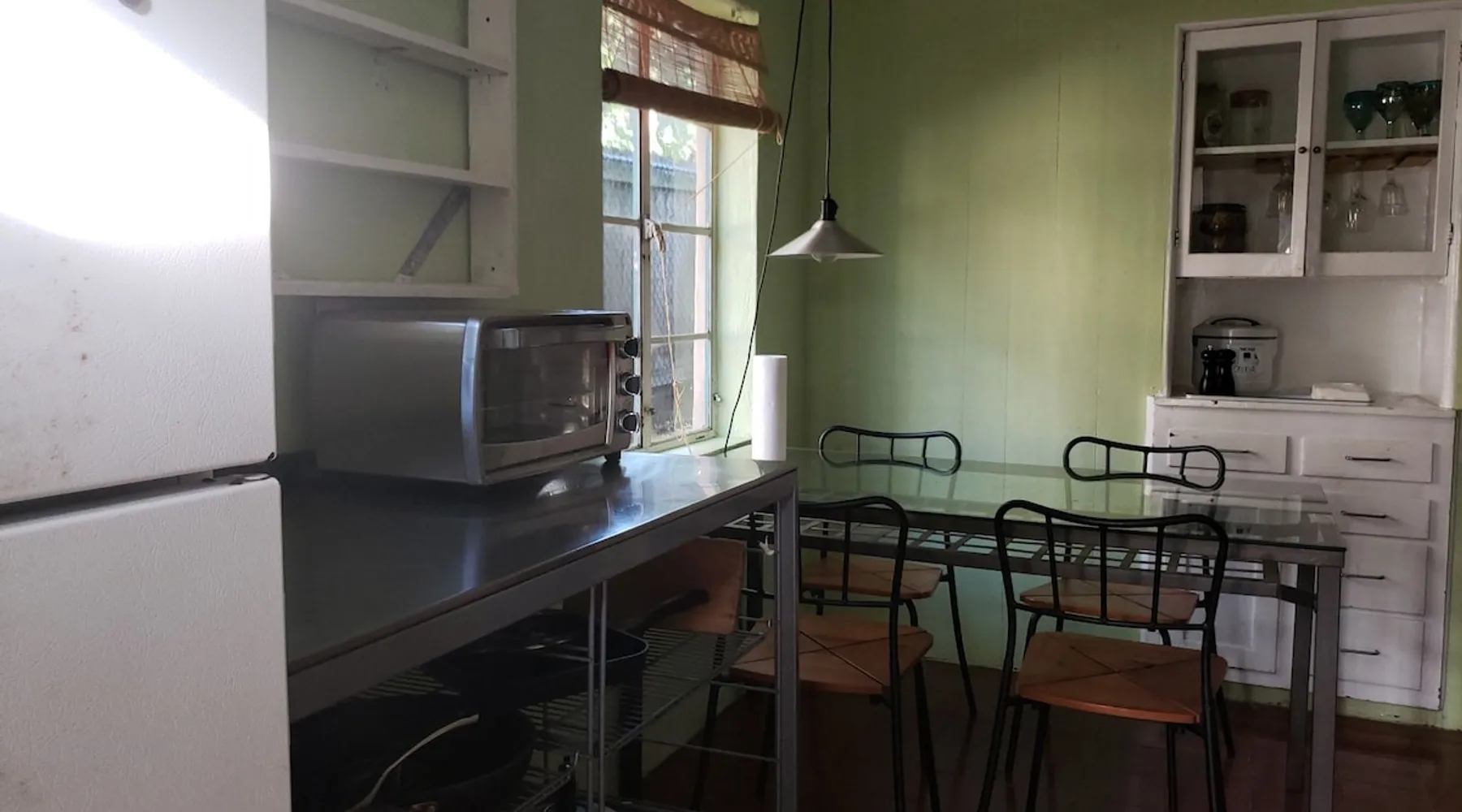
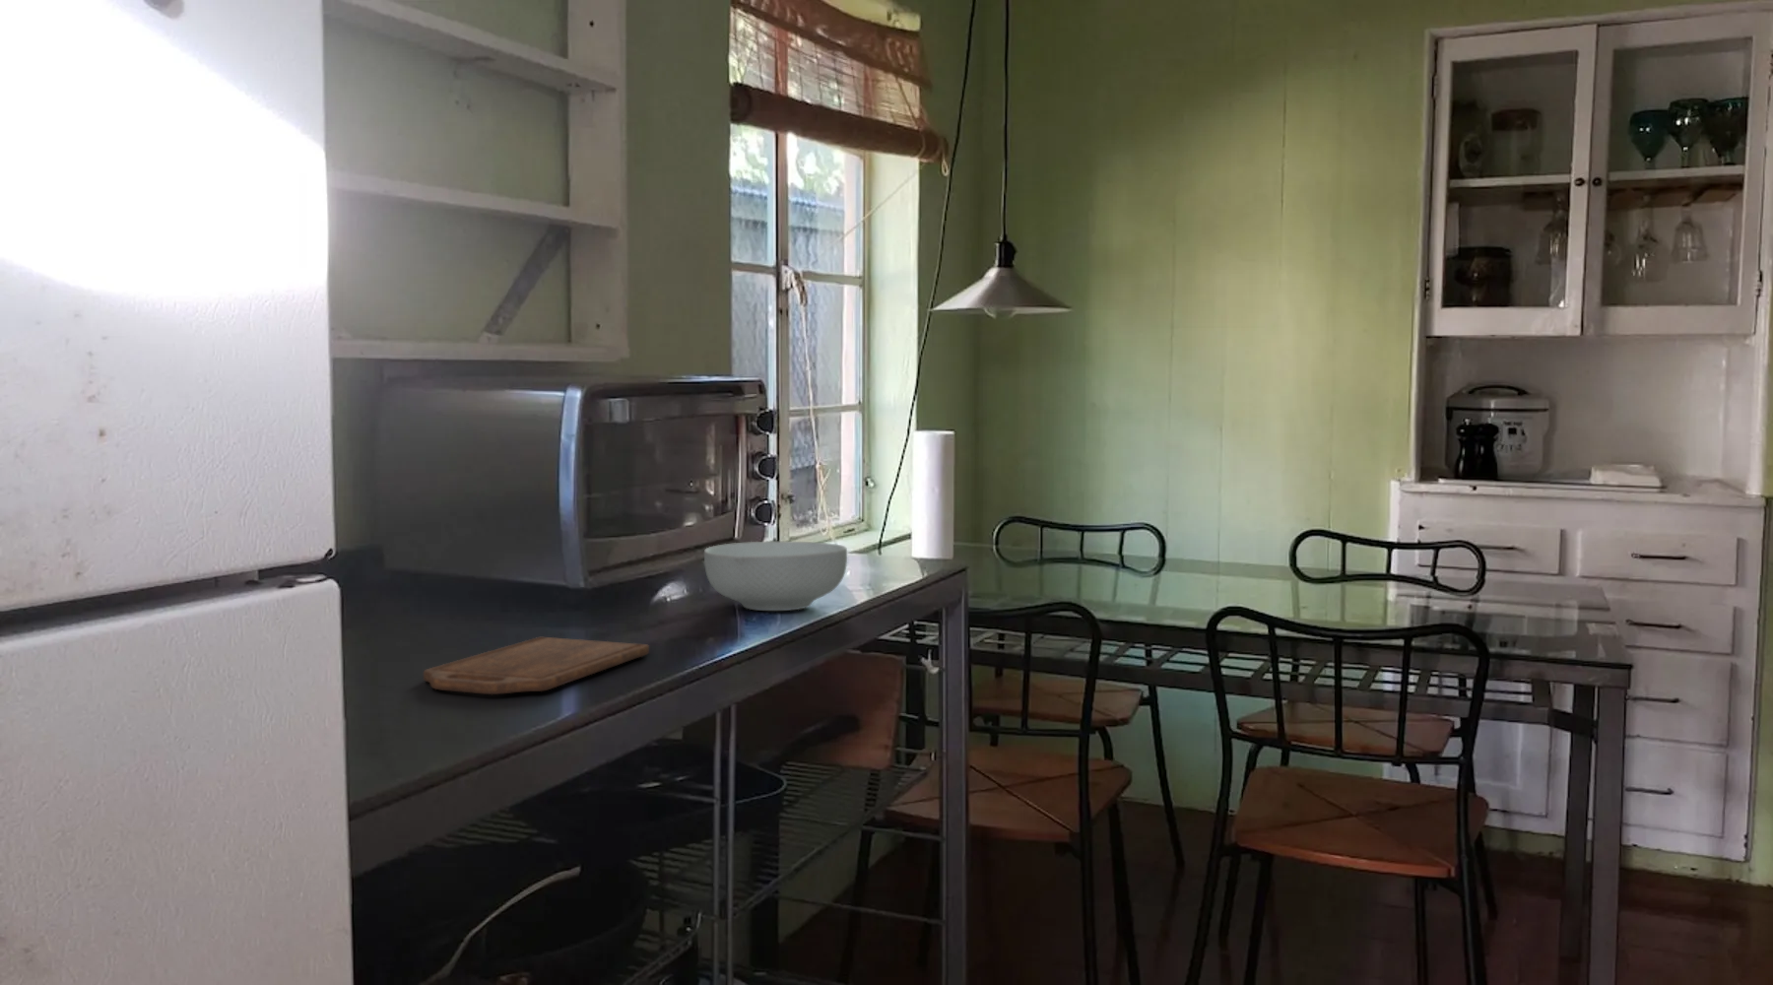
+ cereal bowl [703,541,848,611]
+ cutting board [422,637,650,695]
